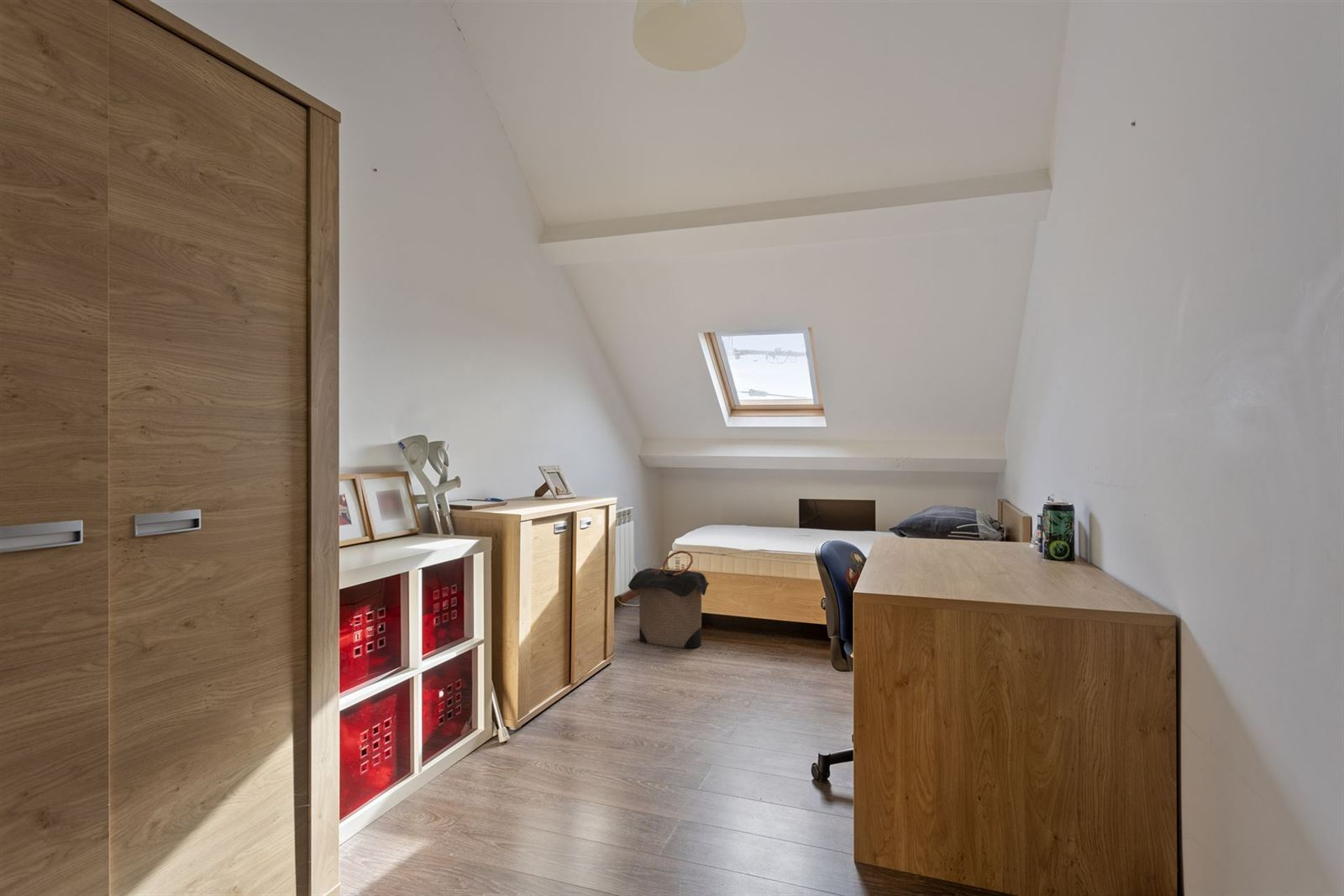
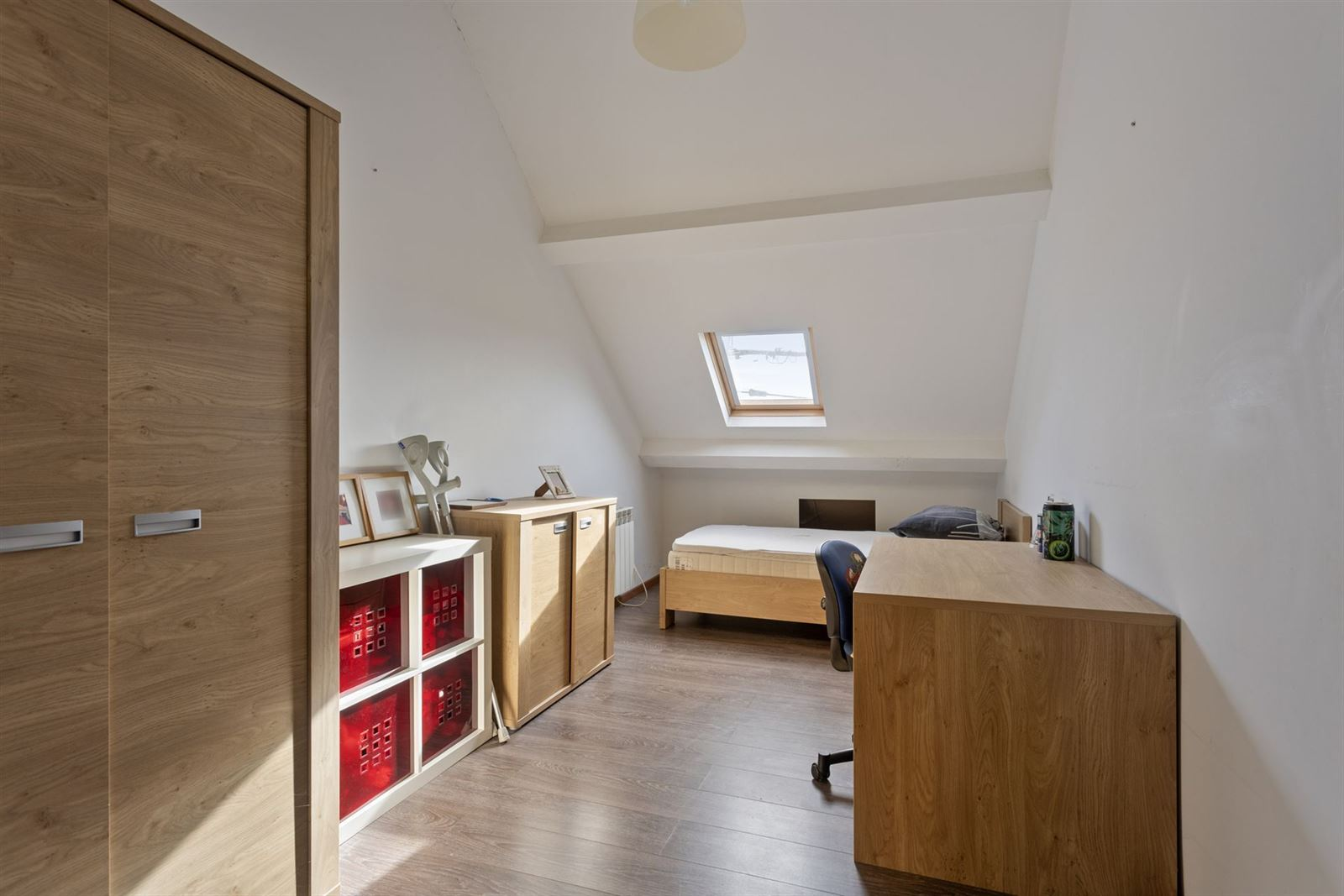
- laundry hamper [627,550,710,649]
